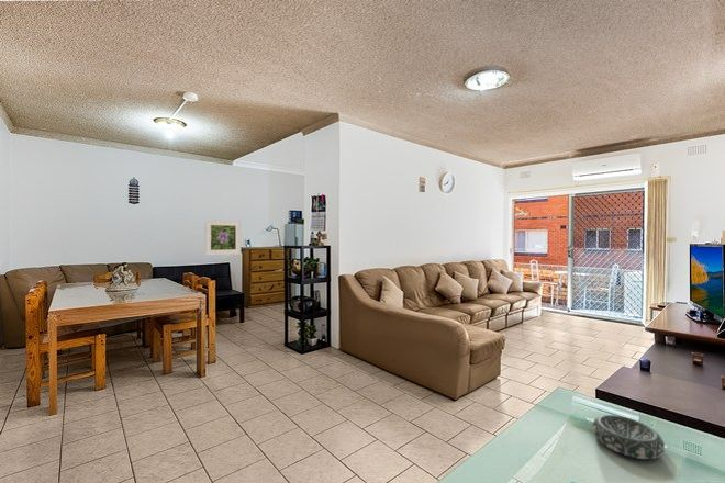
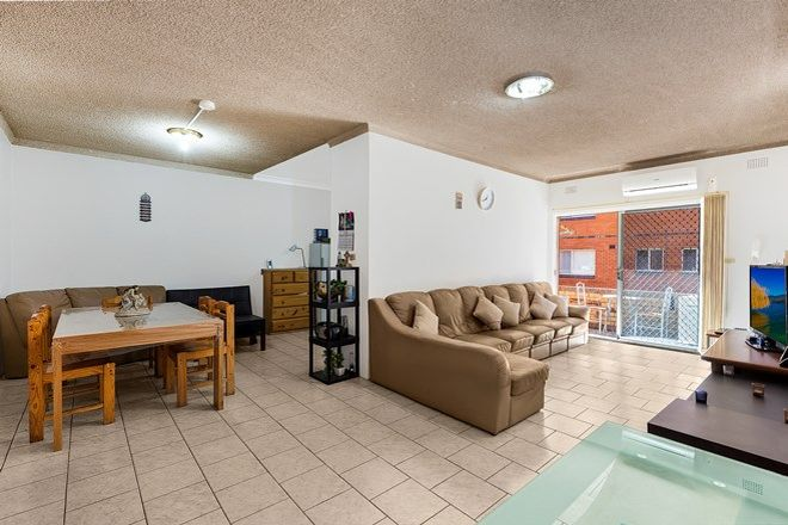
- decorative bowl [591,414,666,460]
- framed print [204,218,242,257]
